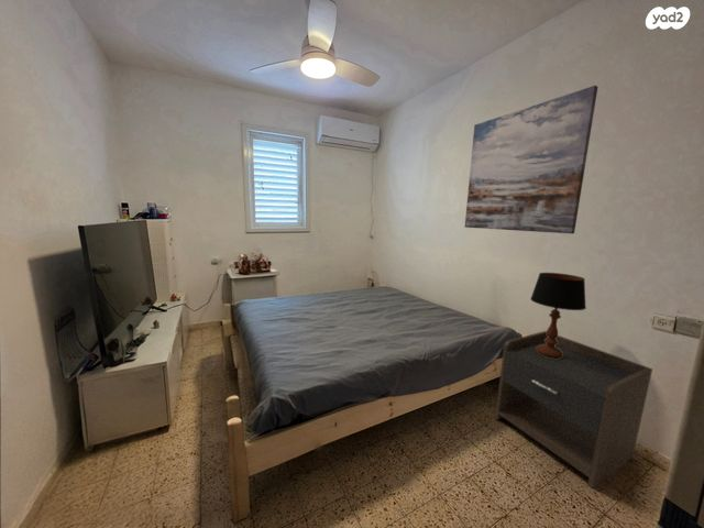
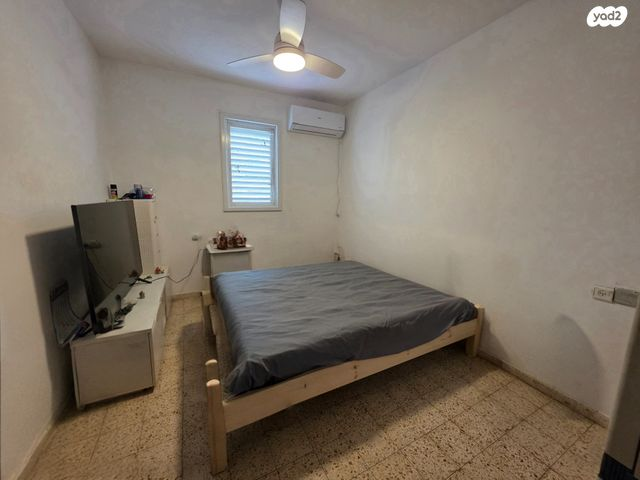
- nightstand [494,330,653,490]
- wall art [464,85,598,234]
- table lamp [529,272,587,359]
